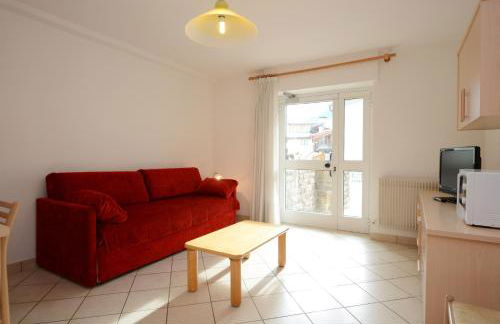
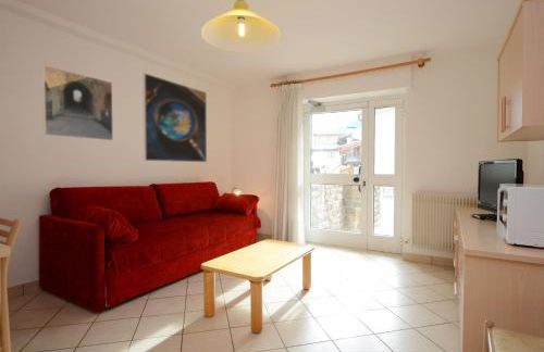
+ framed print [41,64,114,141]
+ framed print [141,72,208,163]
